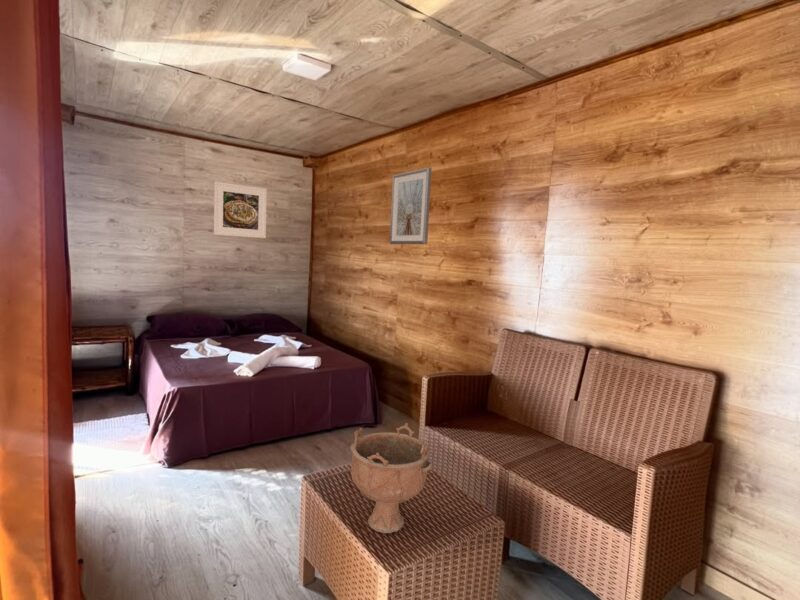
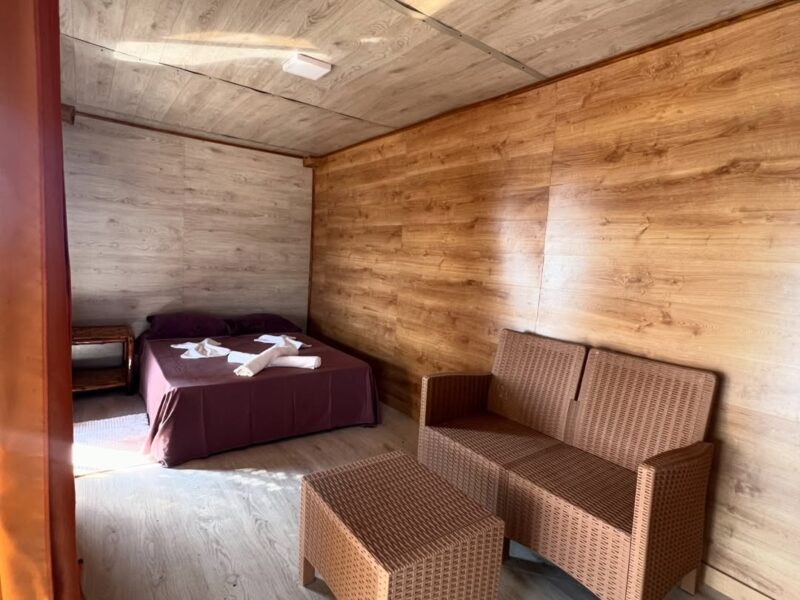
- picture frame [389,166,433,245]
- decorative bowl [349,422,433,534]
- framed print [213,181,268,239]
